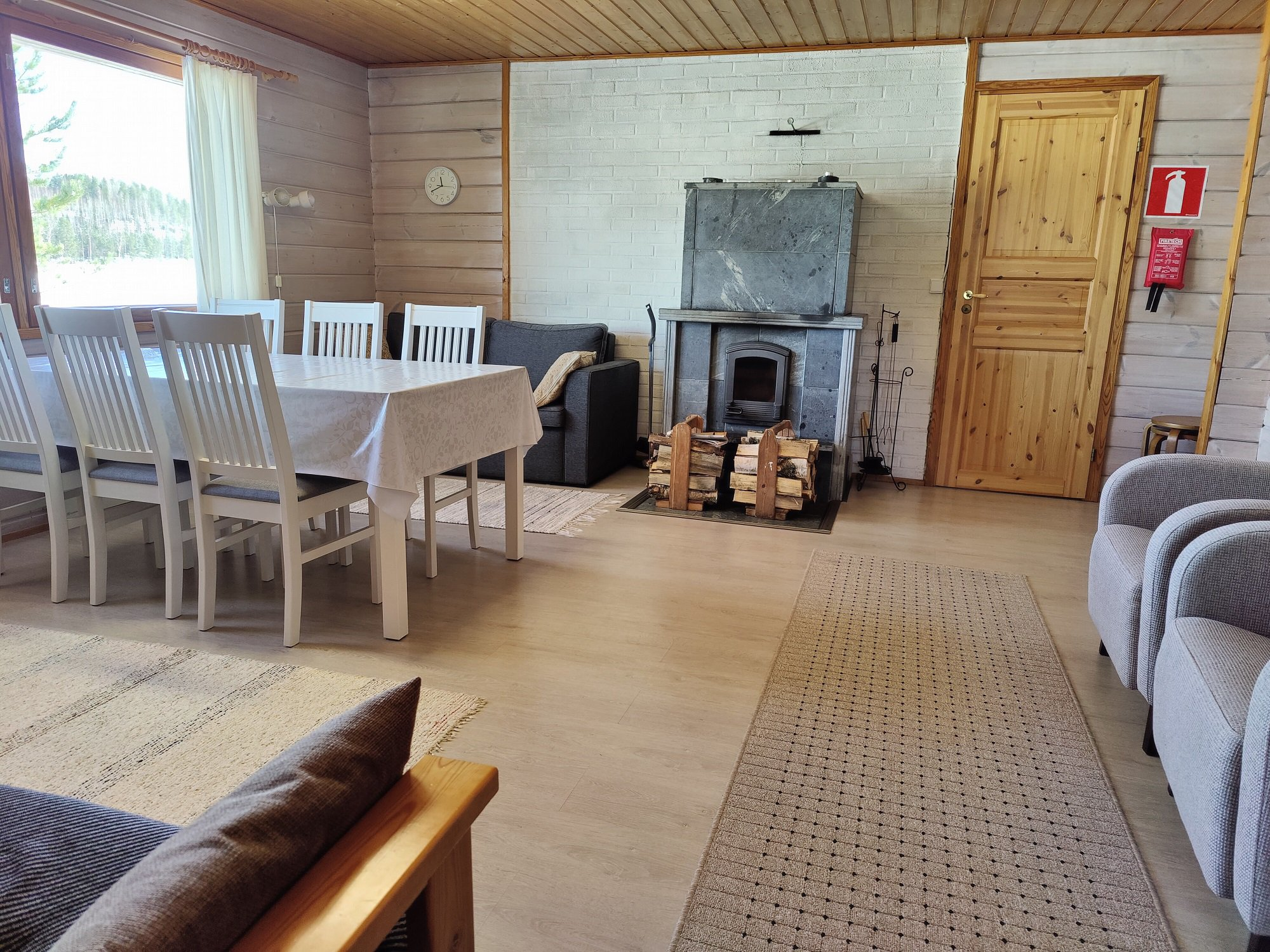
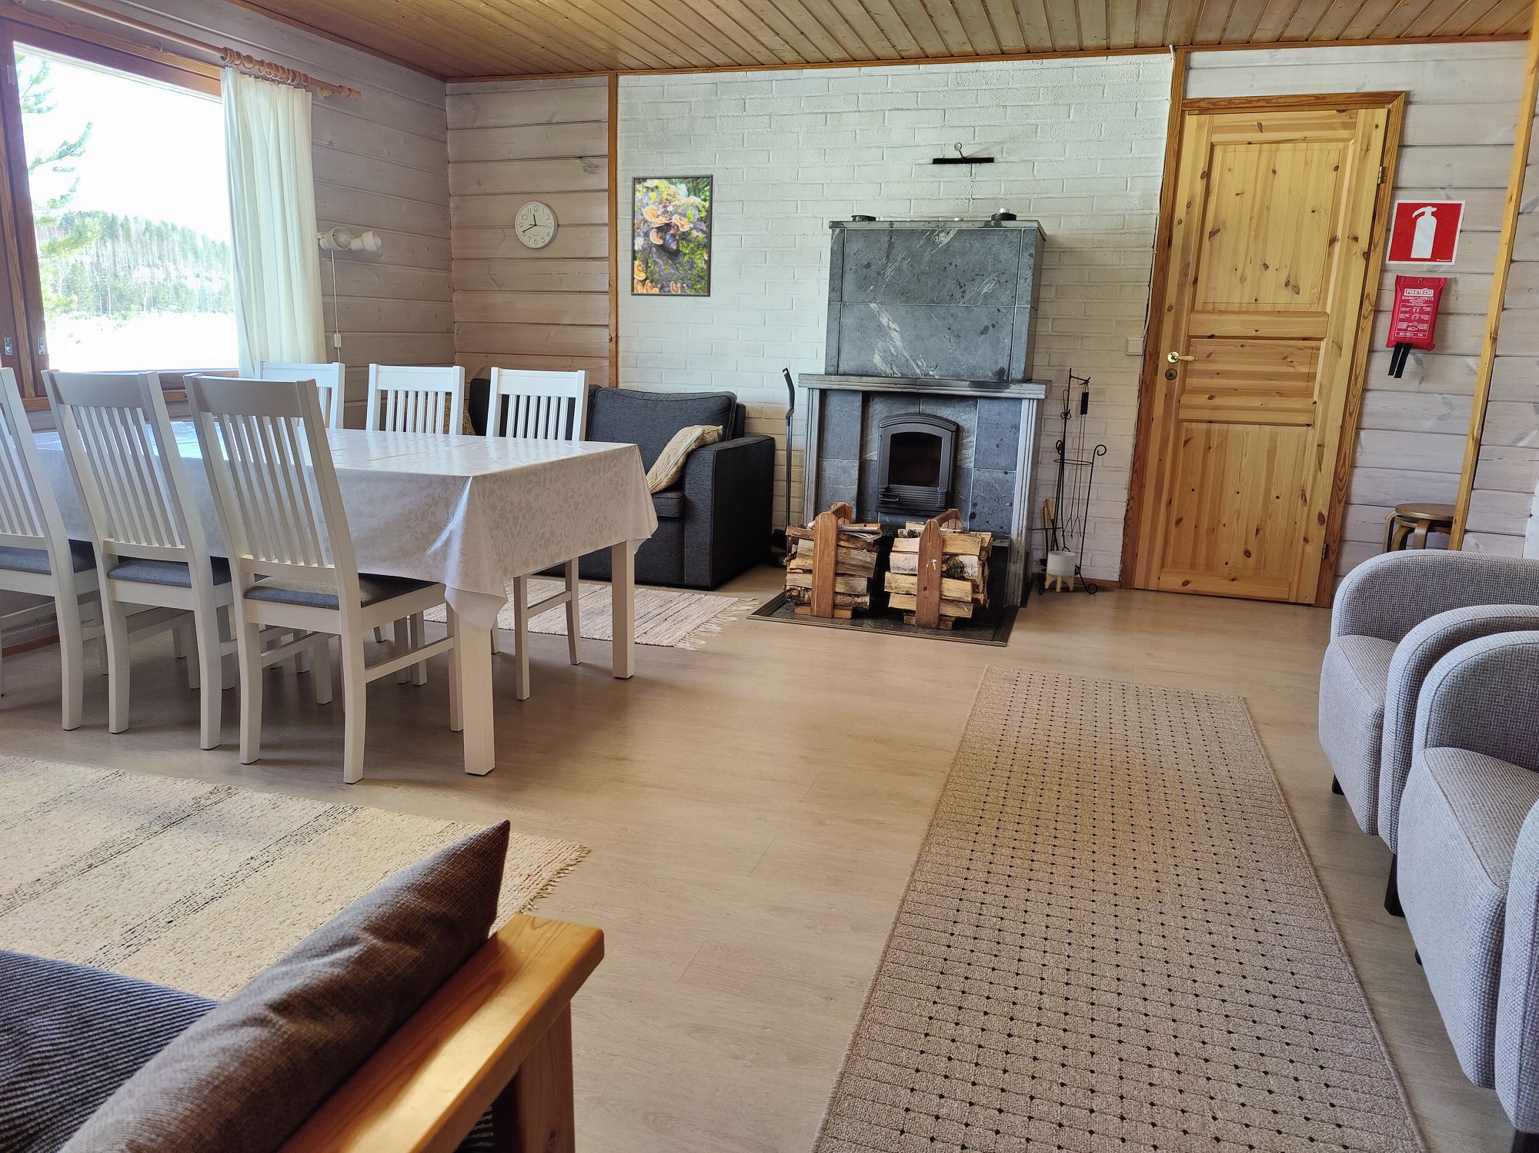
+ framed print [630,173,714,298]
+ planter [1045,550,1076,592]
